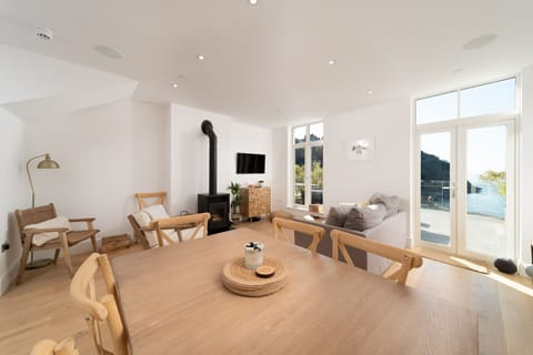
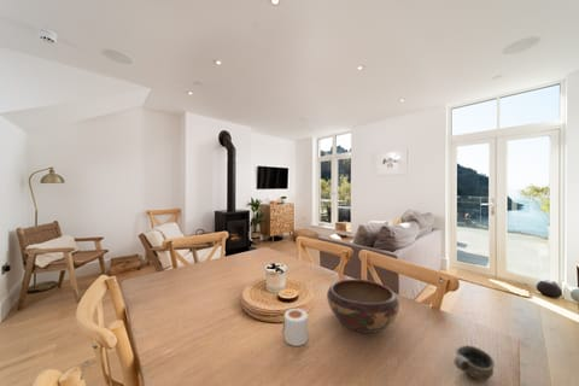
+ mug [281,308,309,347]
+ decorative bowl [326,279,400,334]
+ cup [454,345,496,382]
